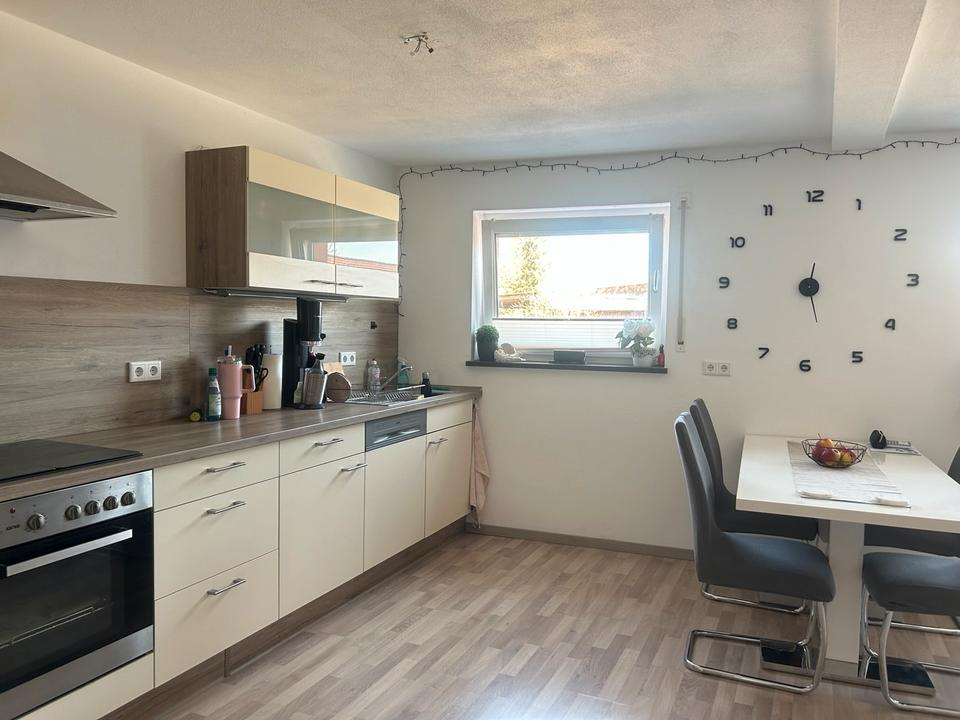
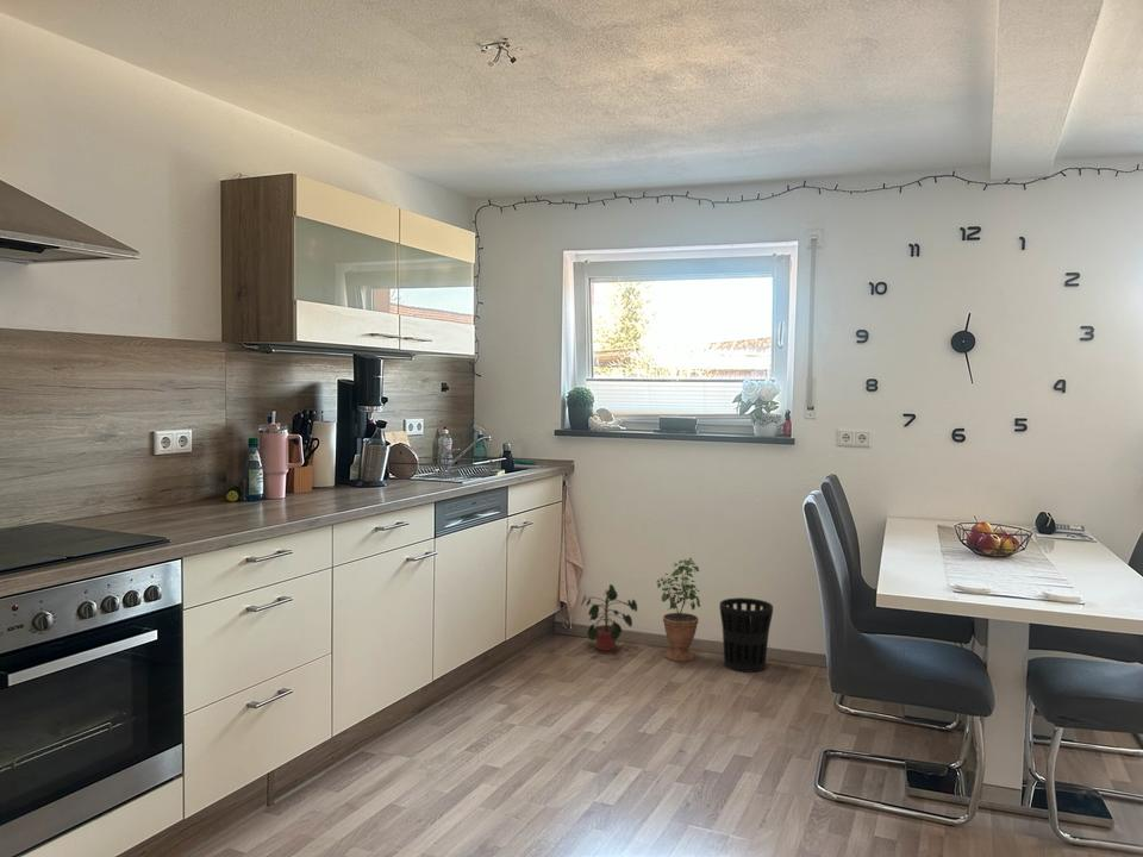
+ wastebasket [718,596,774,674]
+ potted plant [655,557,701,663]
+ potted plant [580,583,638,652]
